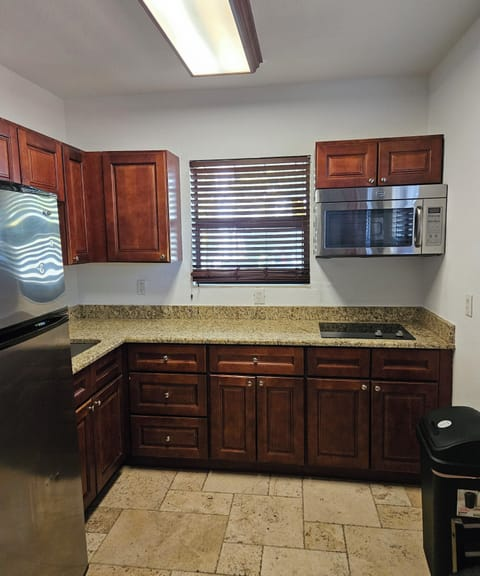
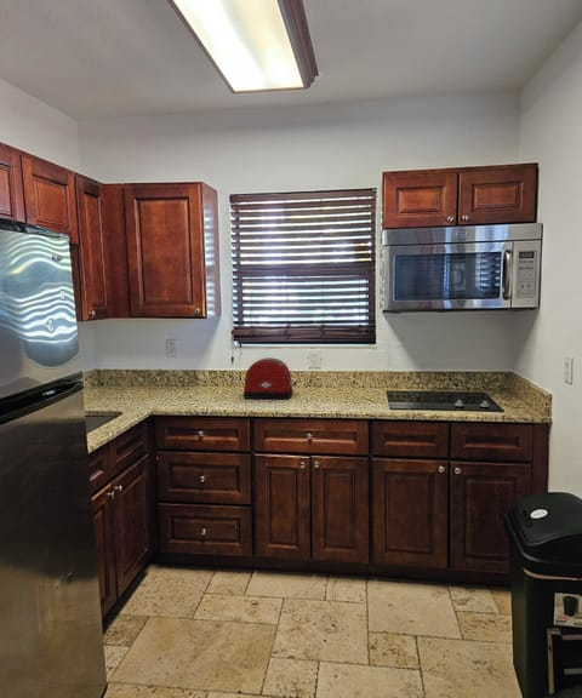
+ toaster [242,356,298,400]
